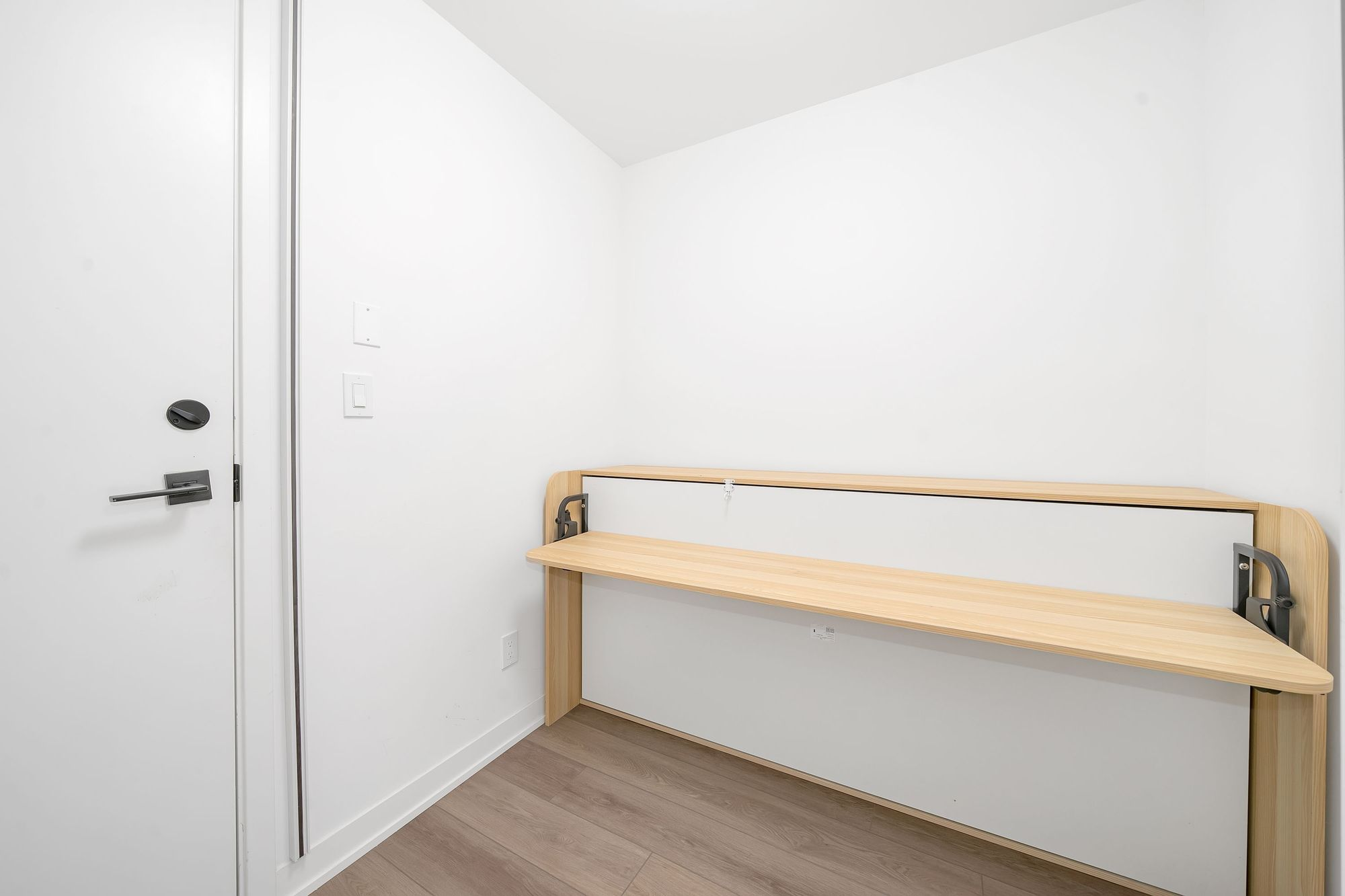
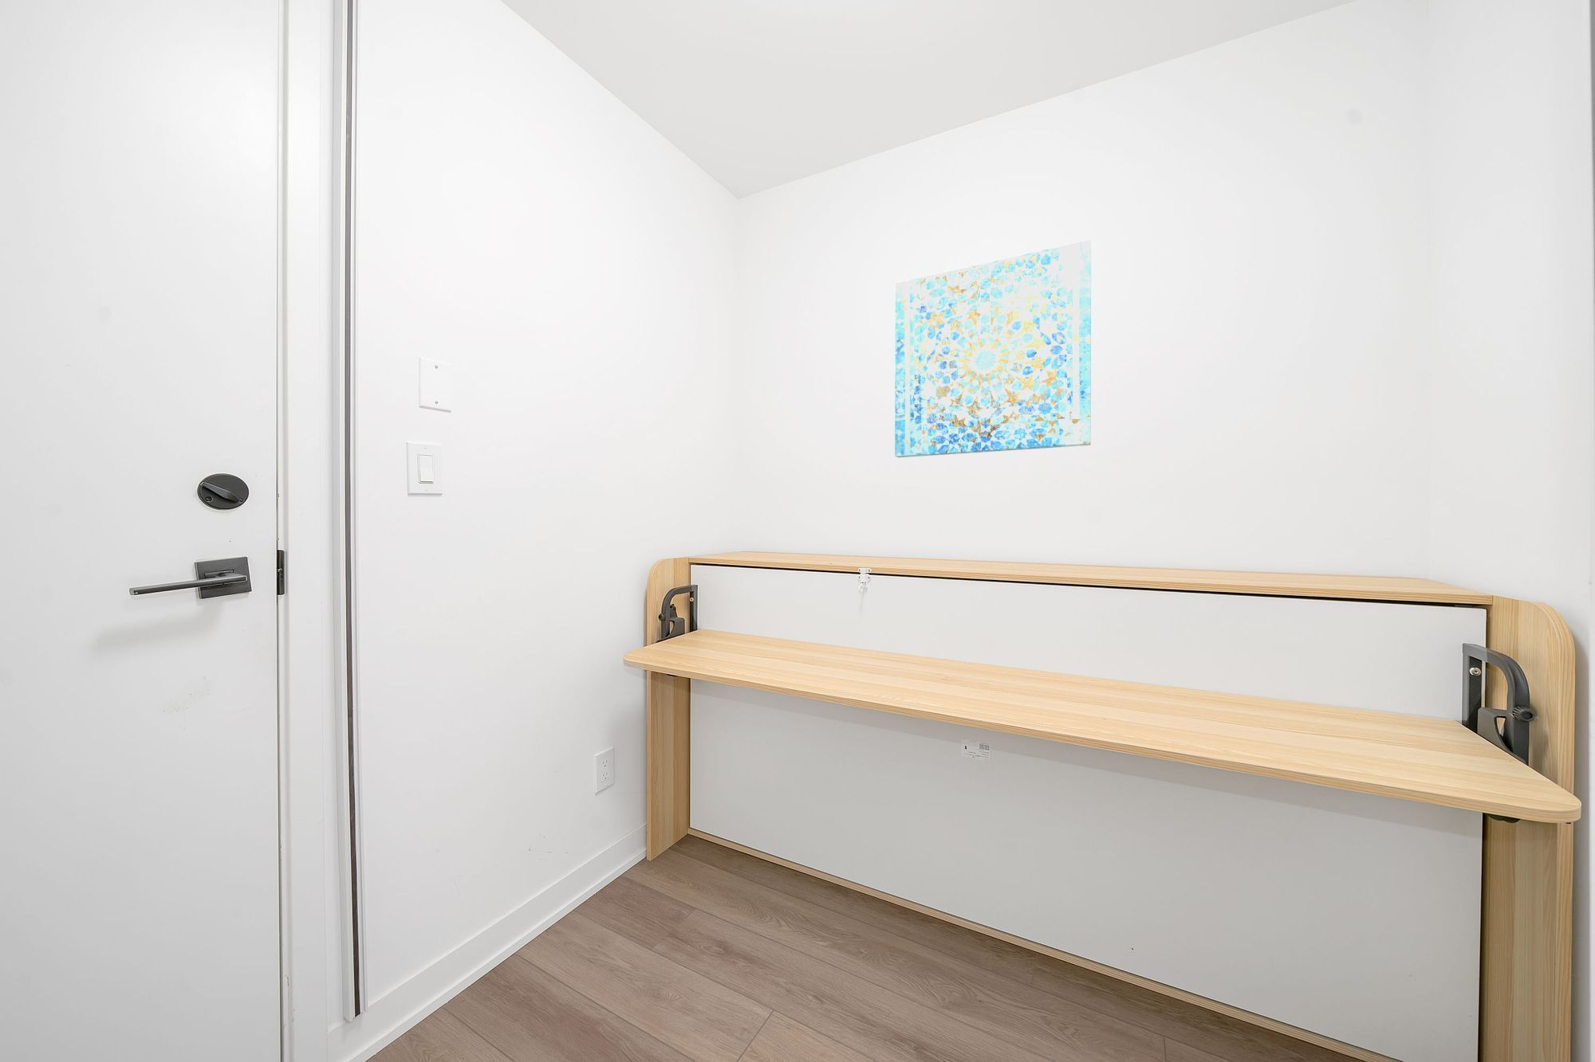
+ wall art [894,239,1092,458]
